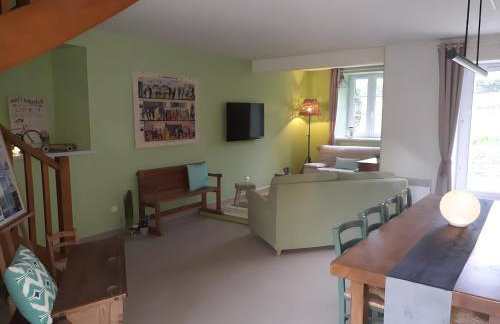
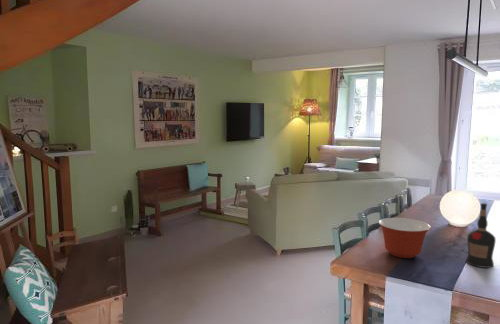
+ mixing bowl [377,217,432,259]
+ liquor bottle [465,202,497,269]
